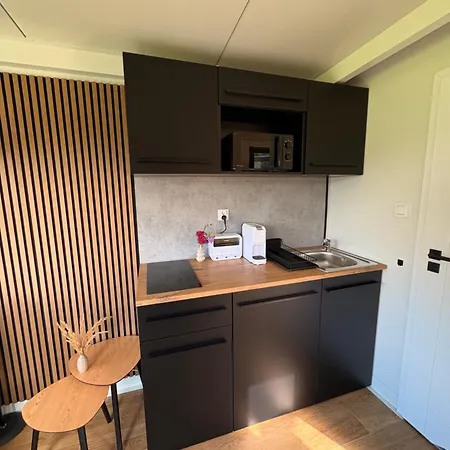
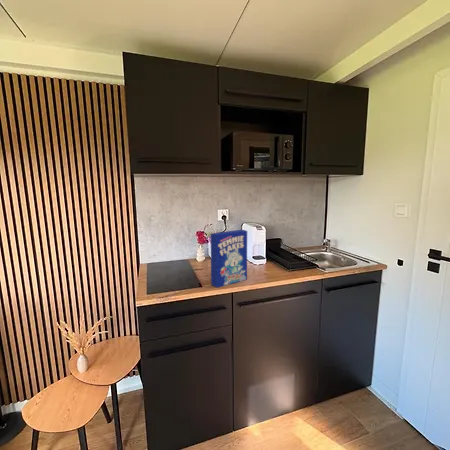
+ cereal box [209,229,248,288]
